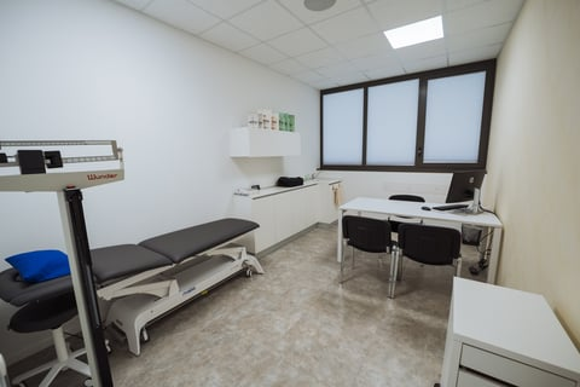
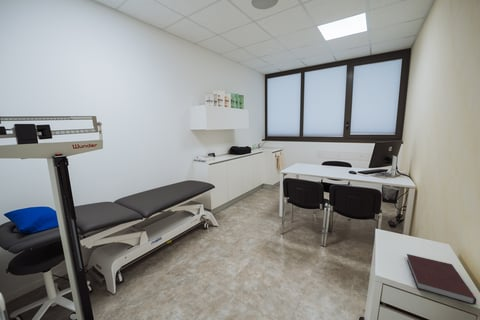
+ notebook [406,253,477,306]
